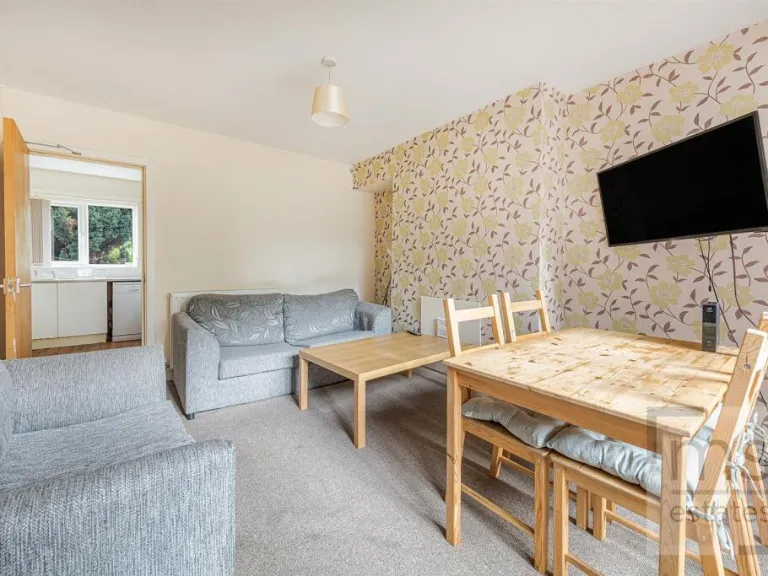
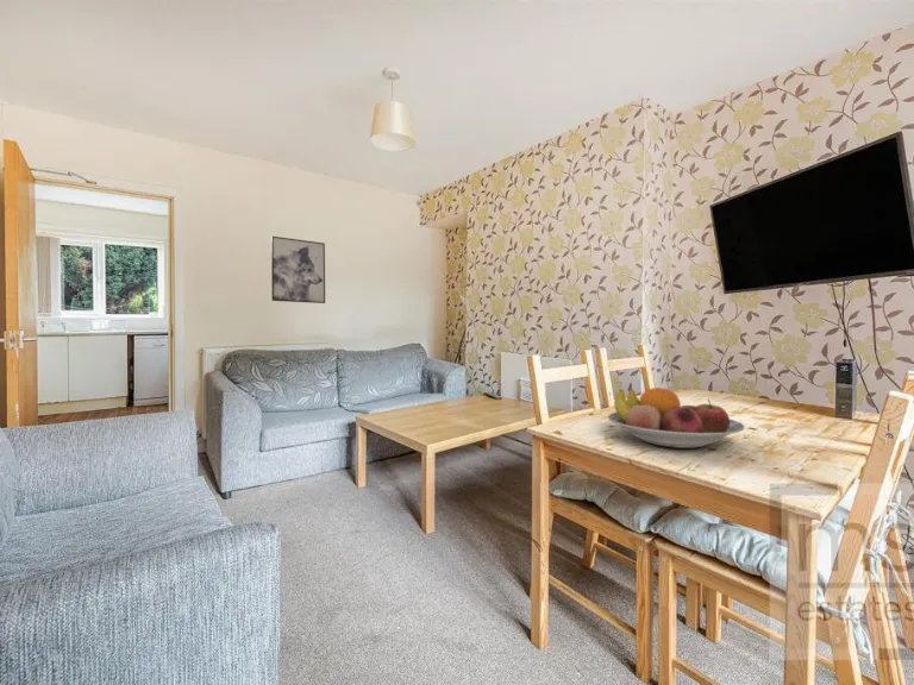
+ fruit bowl [607,387,746,450]
+ wall art [270,235,326,304]
